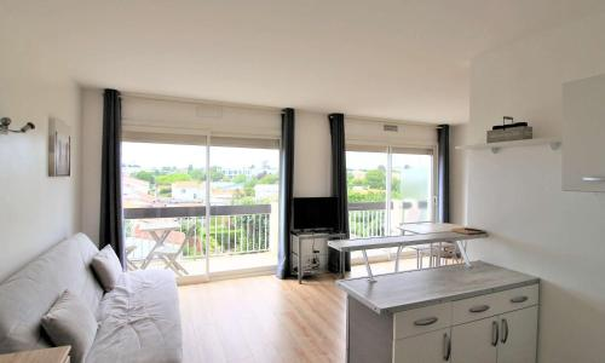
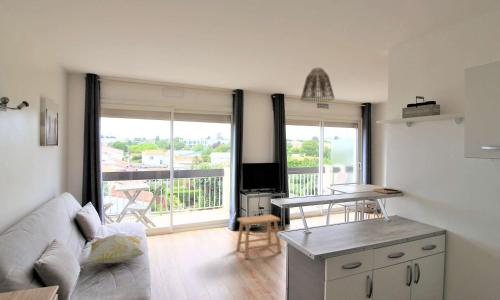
+ lamp shade [299,67,336,104]
+ decorative pillow [82,233,146,264]
+ stool [235,214,282,260]
